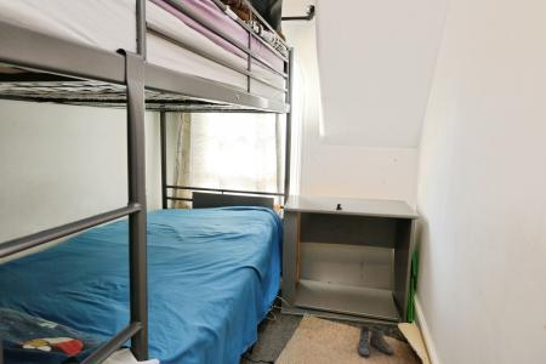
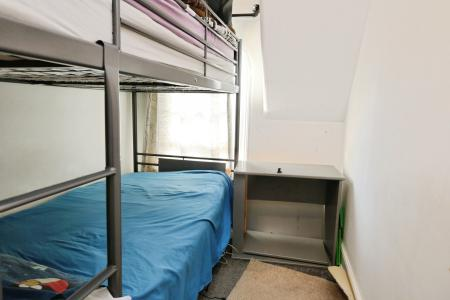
- boots [357,324,394,358]
